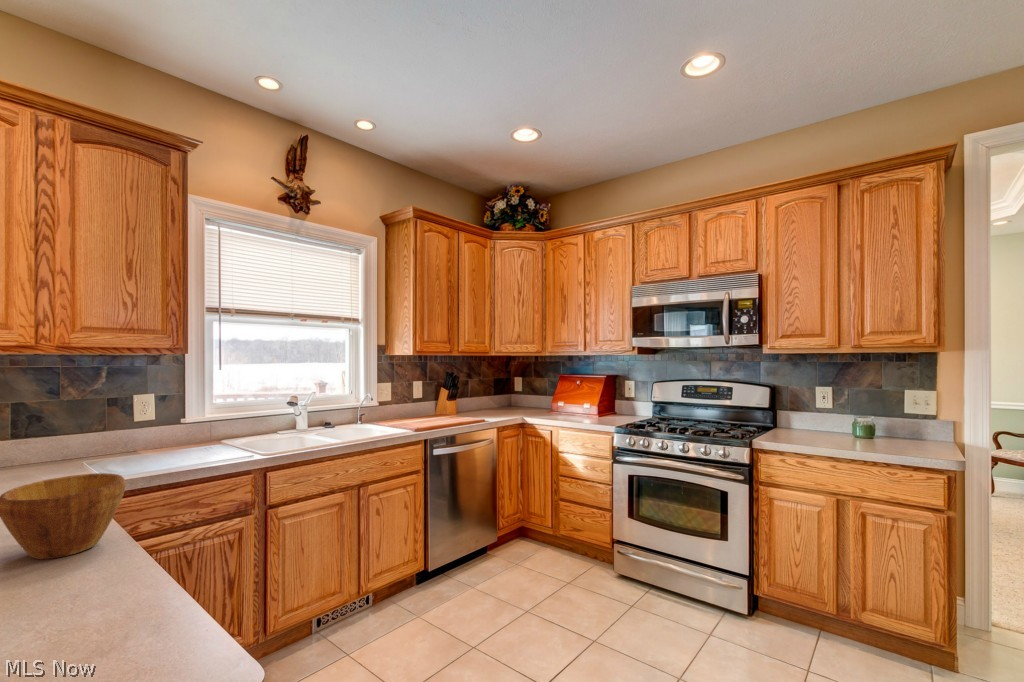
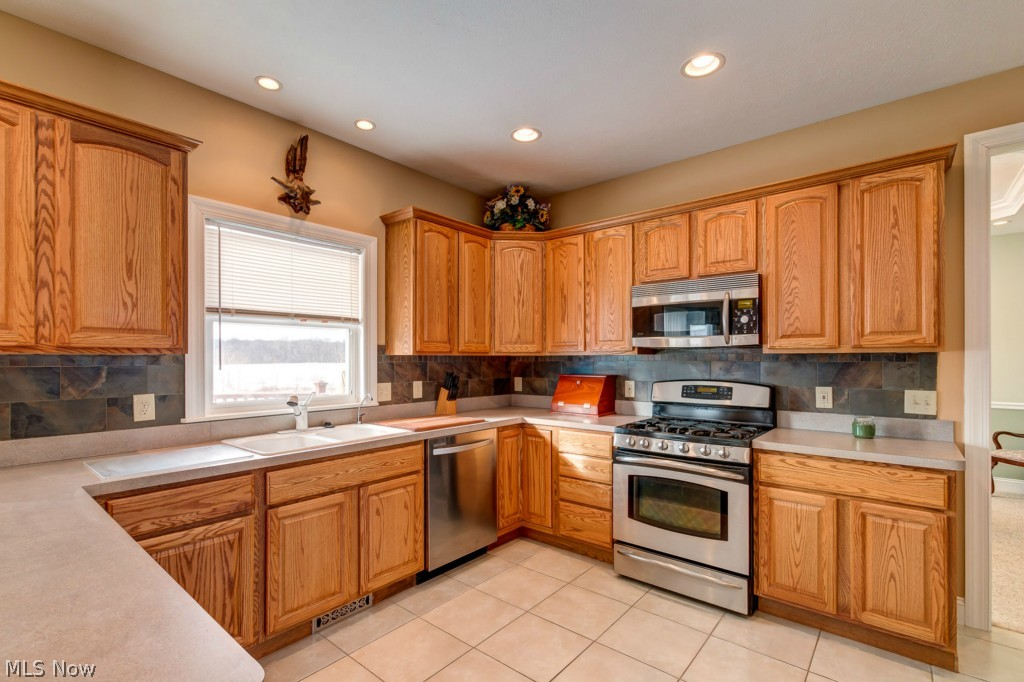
- bowl [0,472,127,560]
